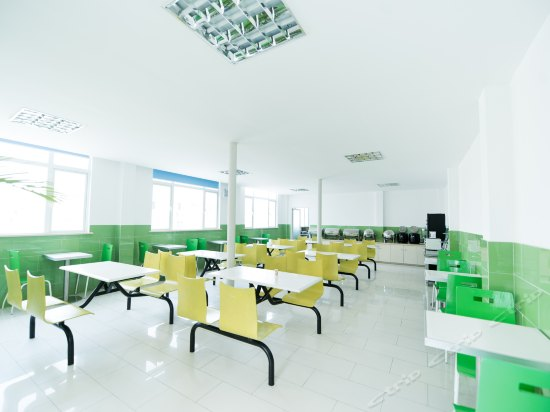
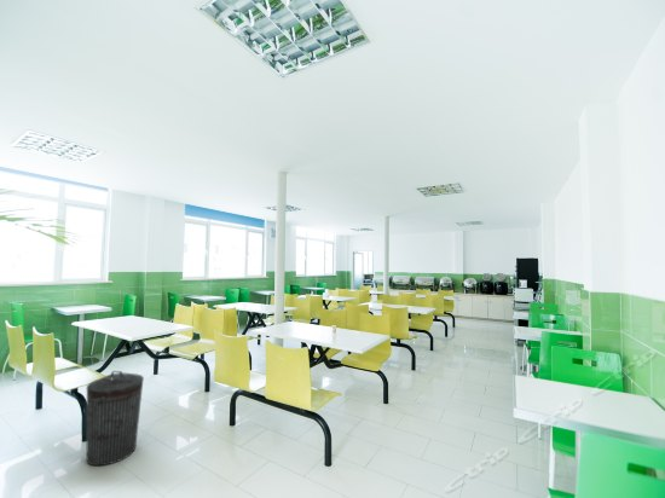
+ trash can [85,370,145,467]
